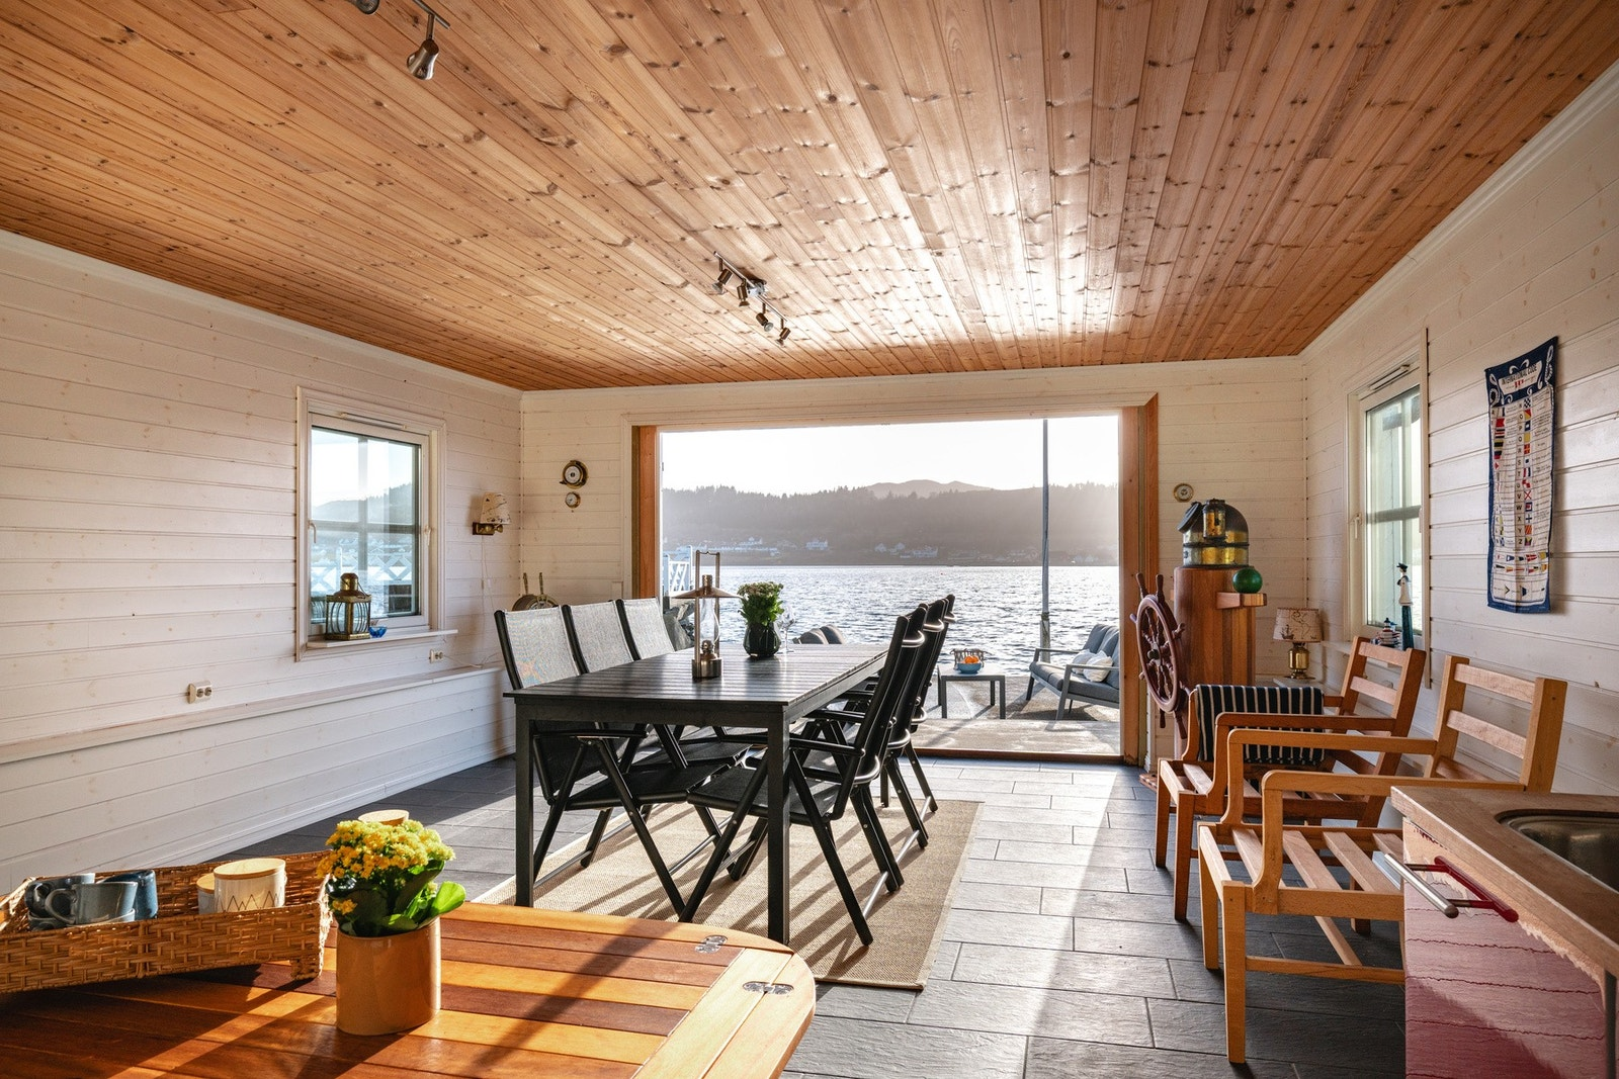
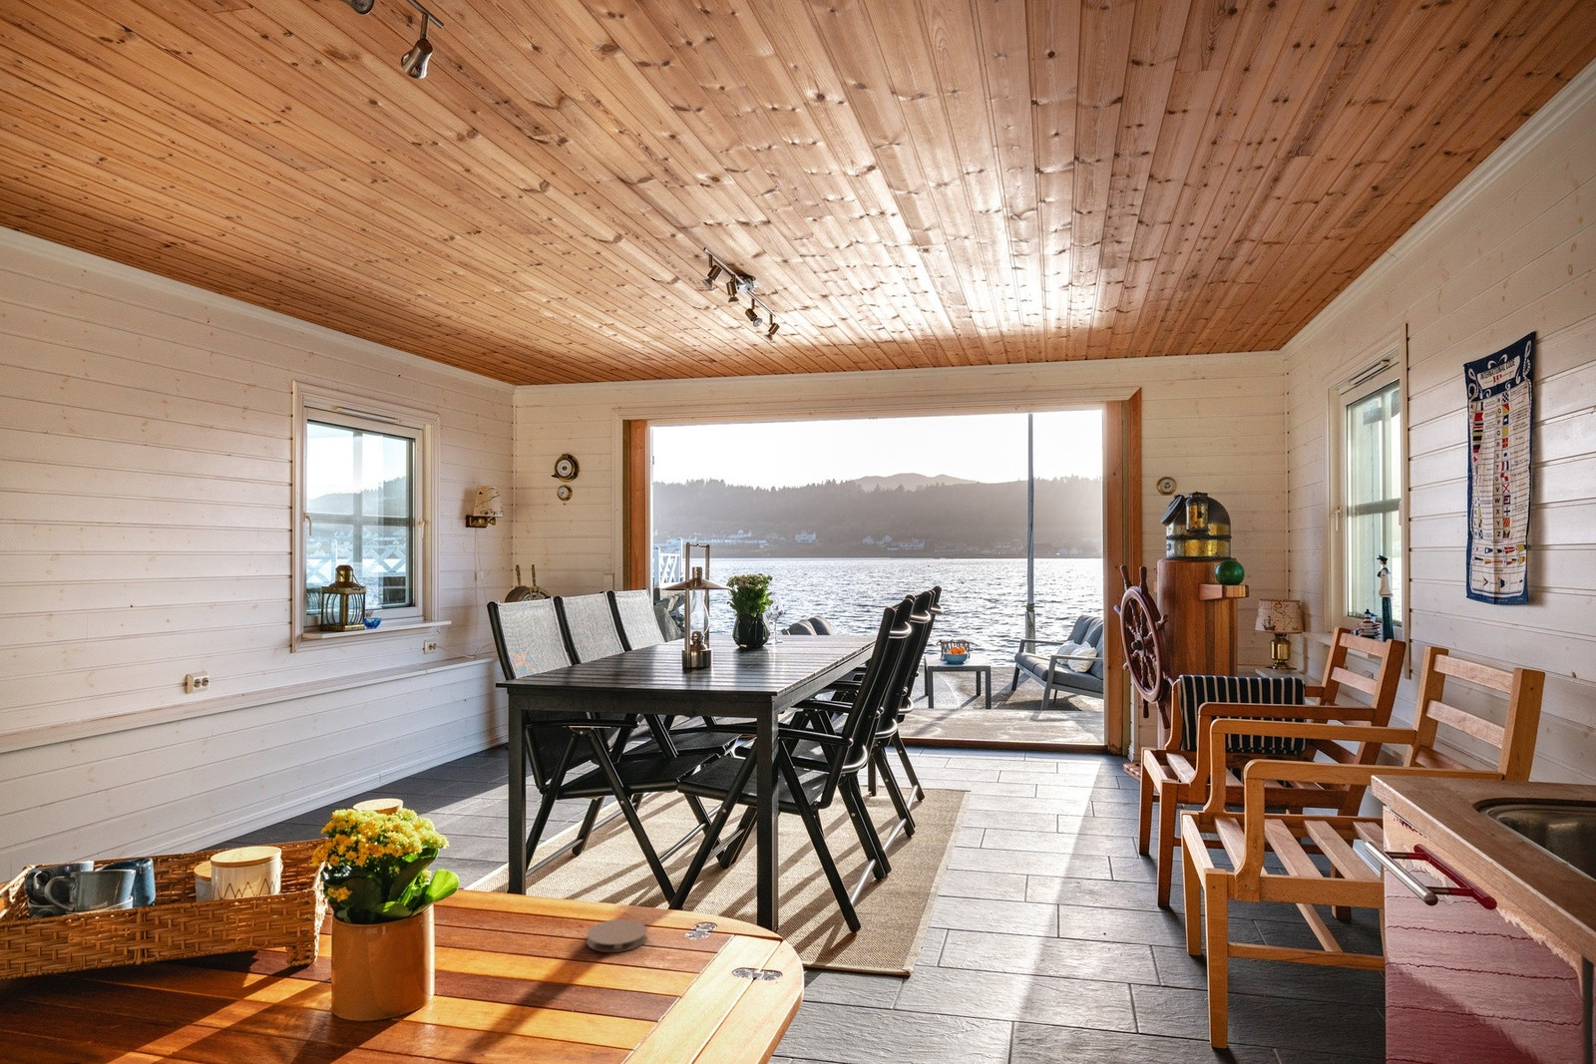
+ coaster [585,918,647,954]
